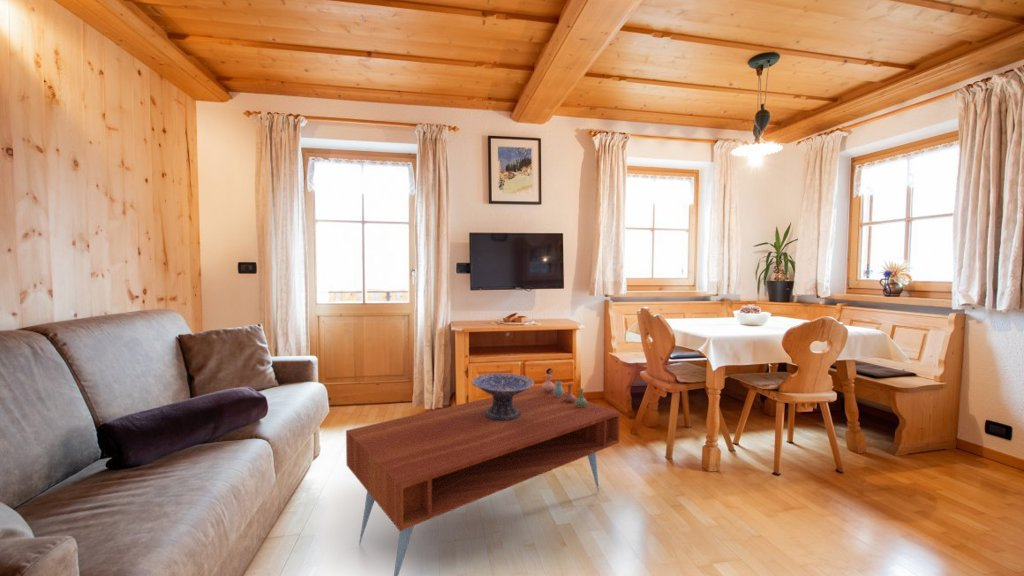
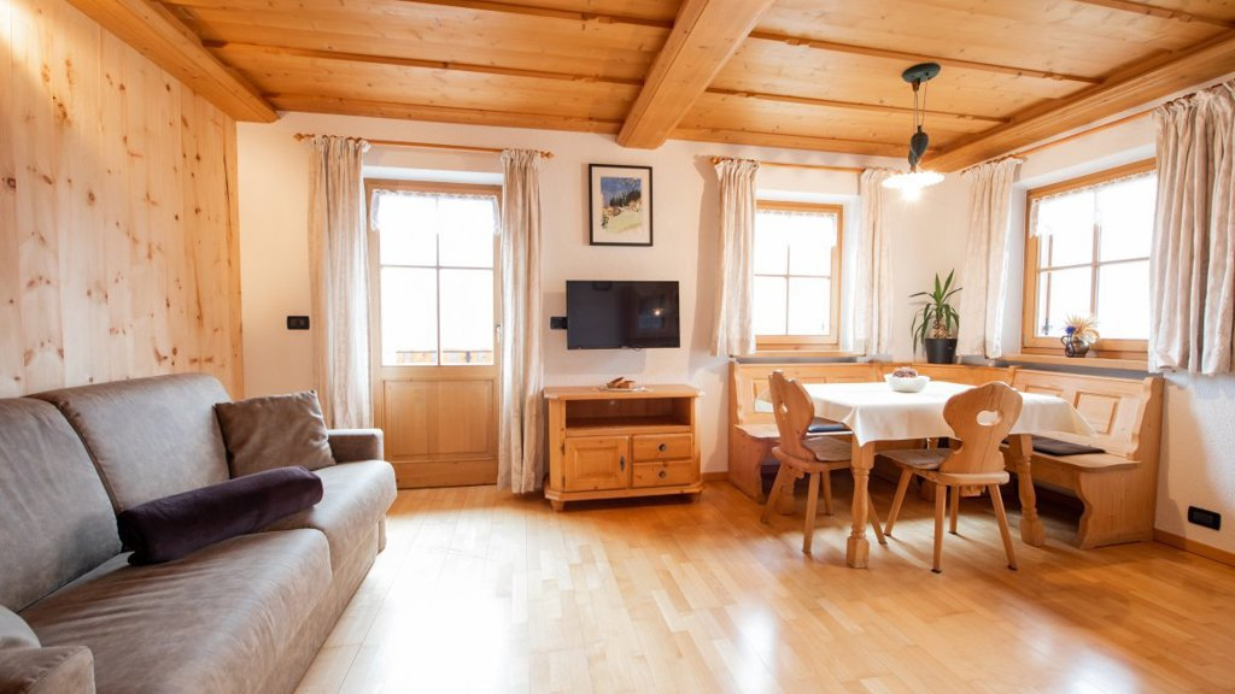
- decorative bowl [471,372,535,421]
- vase [541,374,587,408]
- coffee table [345,385,621,576]
